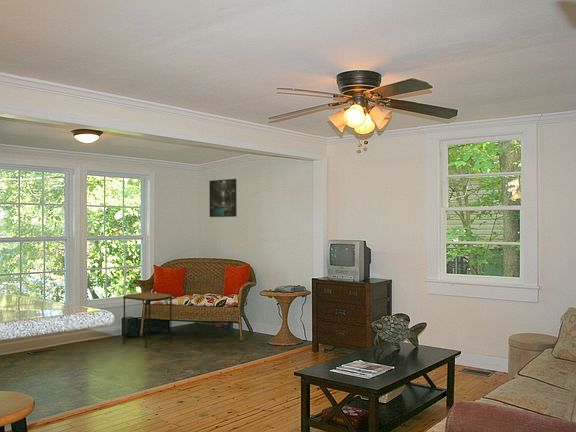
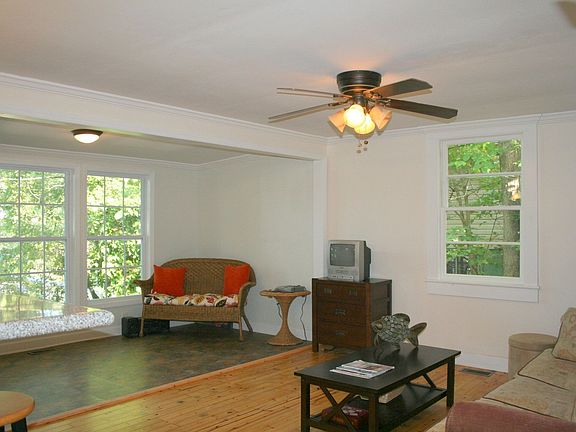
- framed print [208,178,238,218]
- side table [122,291,173,349]
